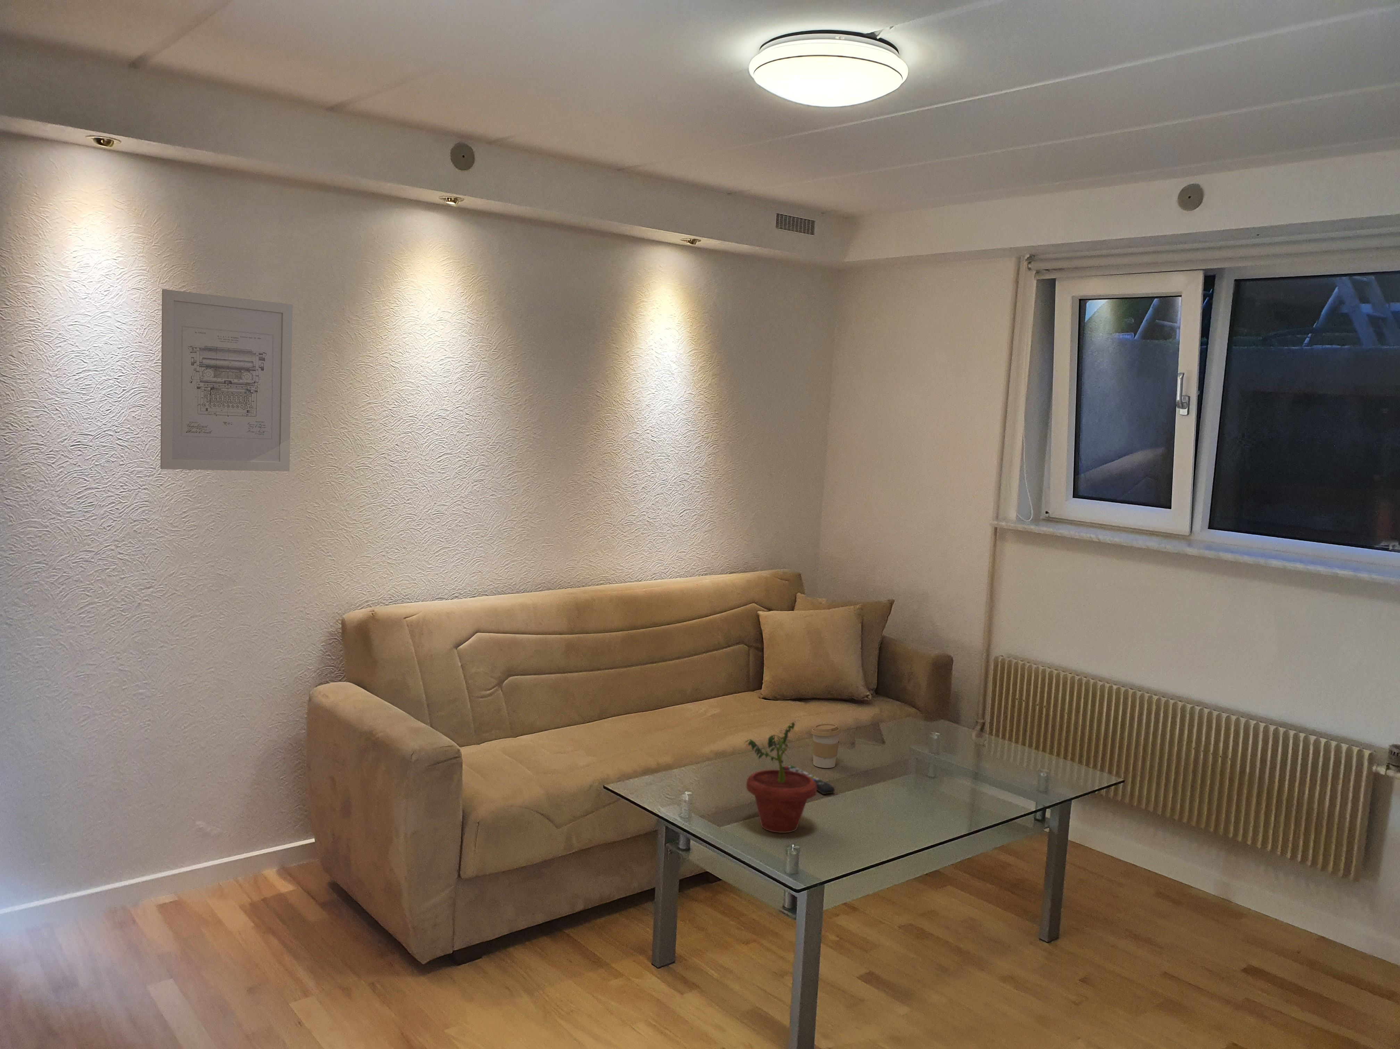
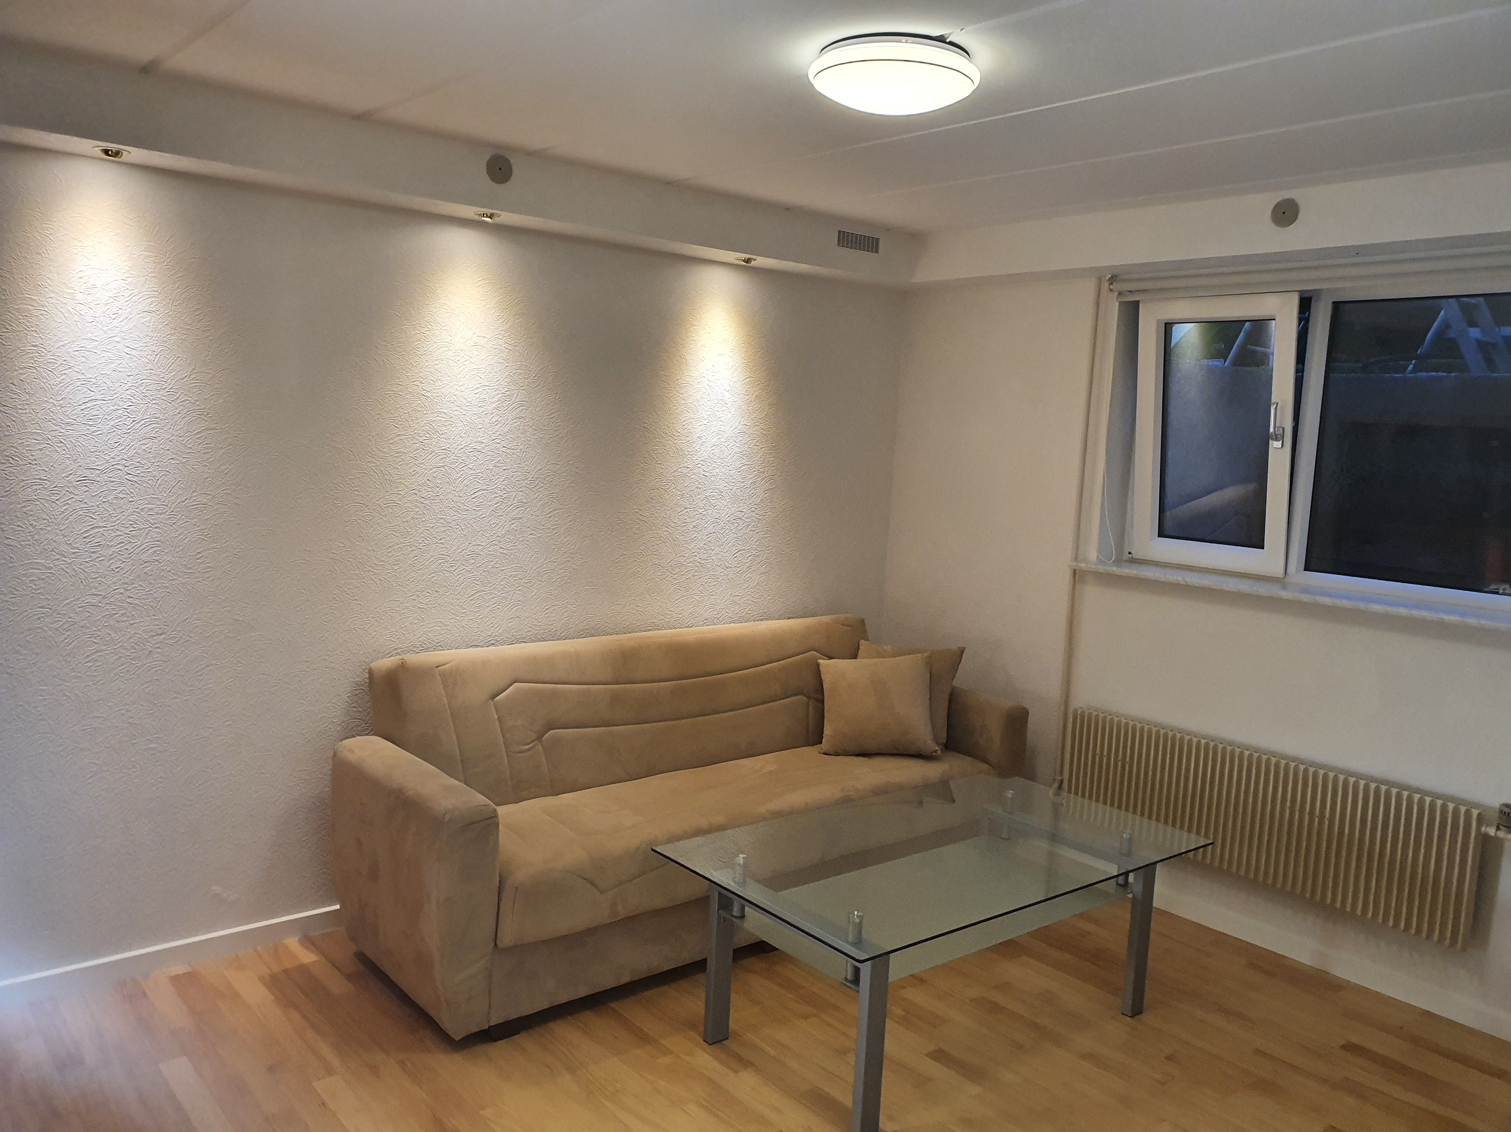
- coffee cup [811,723,841,768]
- potted plant [743,721,817,833]
- remote control [783,765,836,794]
- wall art [160,289,293,472]
